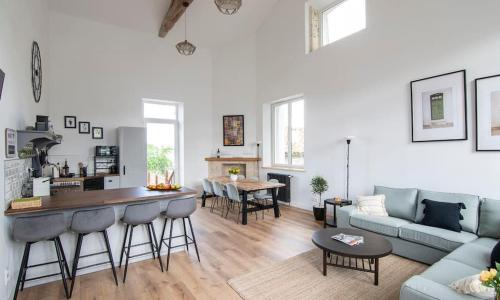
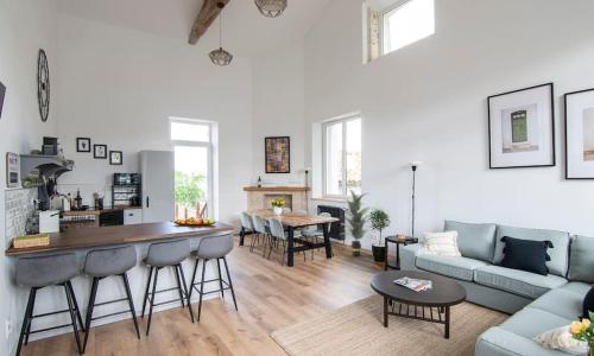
+ indoor plant [337,189,375,256]
